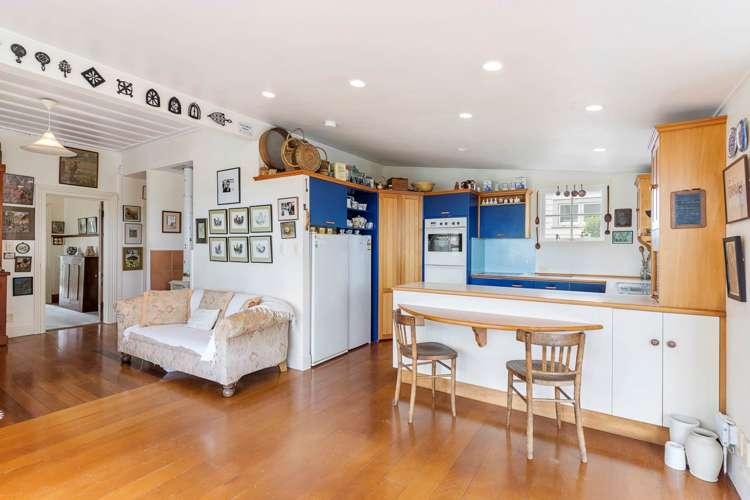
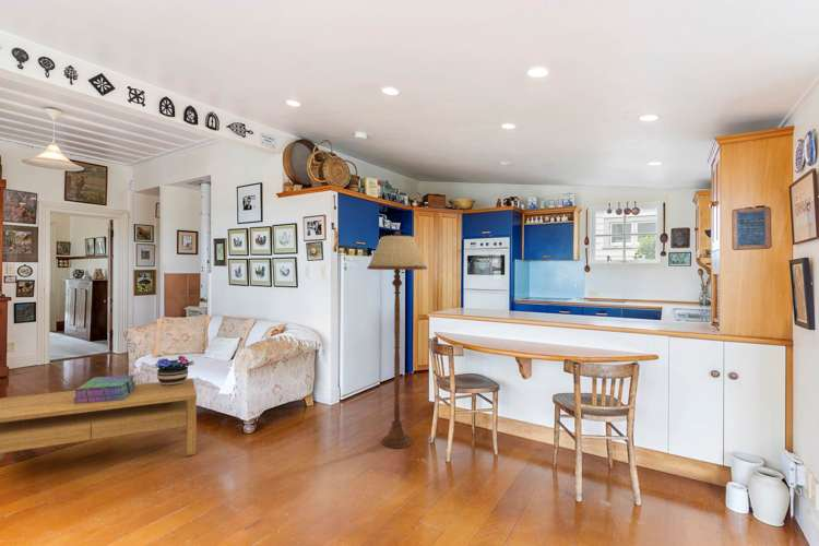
+ stack of books [73,373,138,404]
+ potted flower [151,355,194,387]
+ floor lamp [366,230,428,449]
+ coffee table [0,378,198,461]
